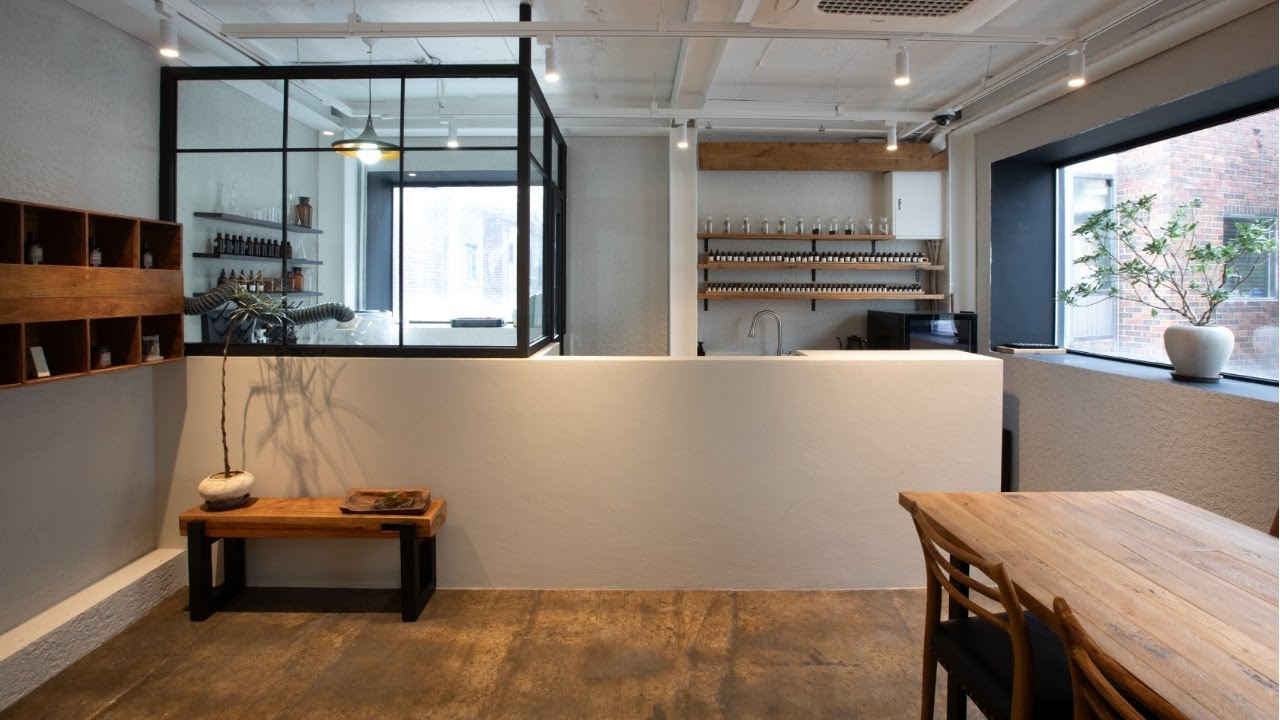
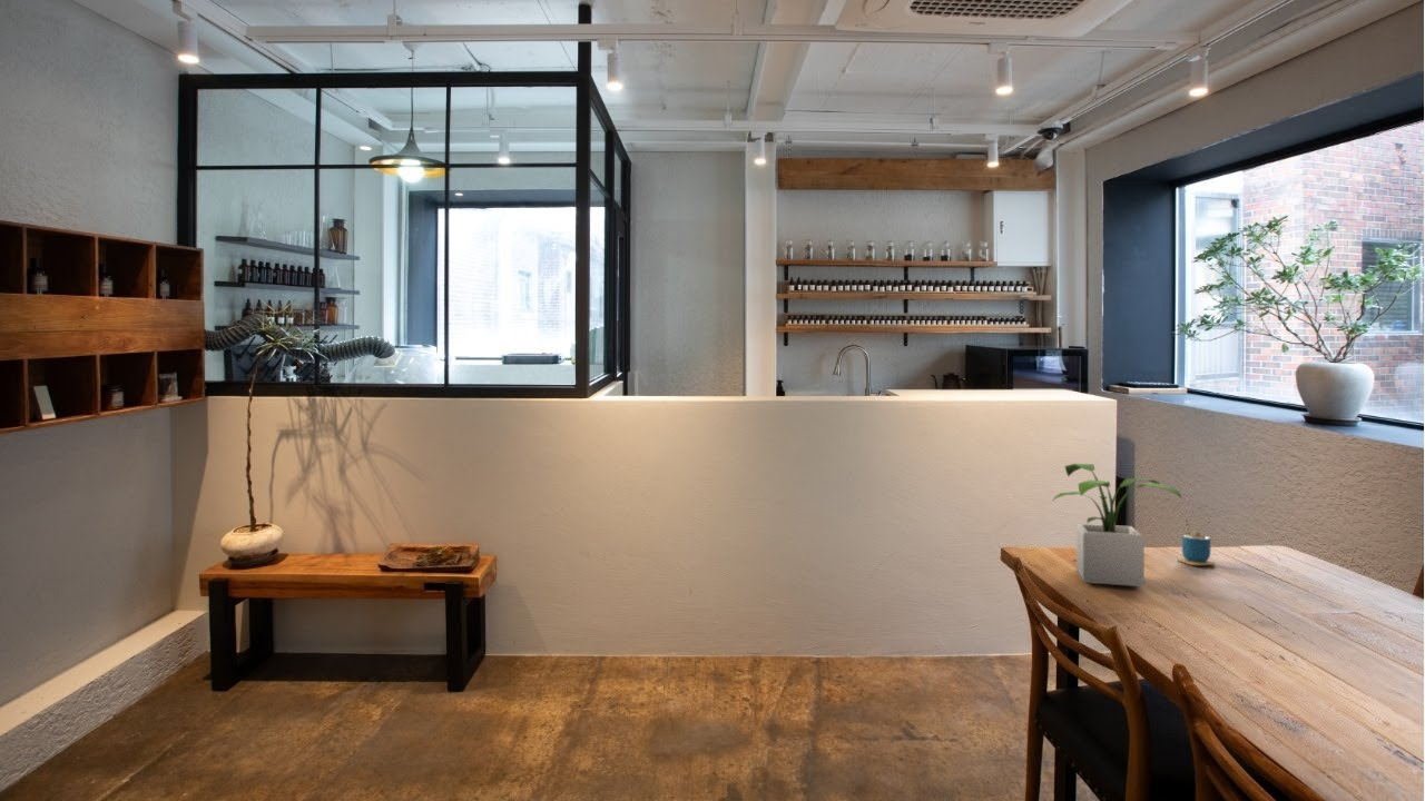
+ potted plant [1051,463,1182,587]
+ cup [1177,517,1217,566]
